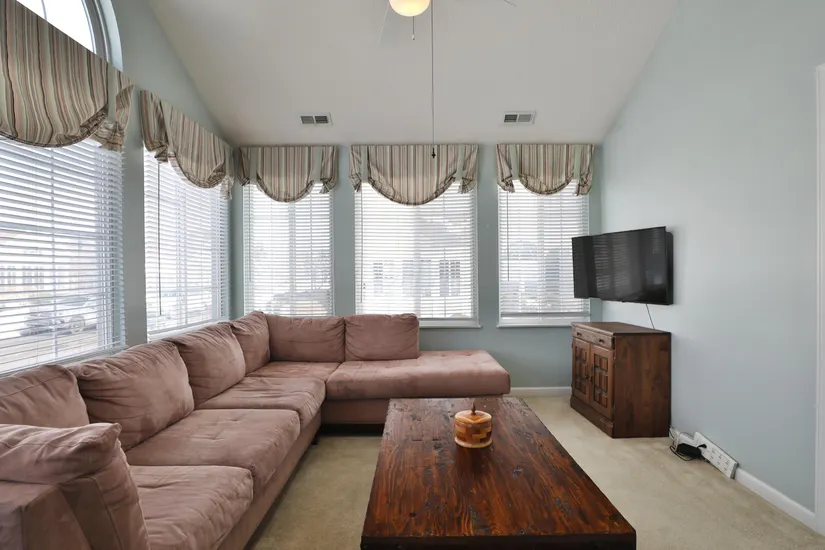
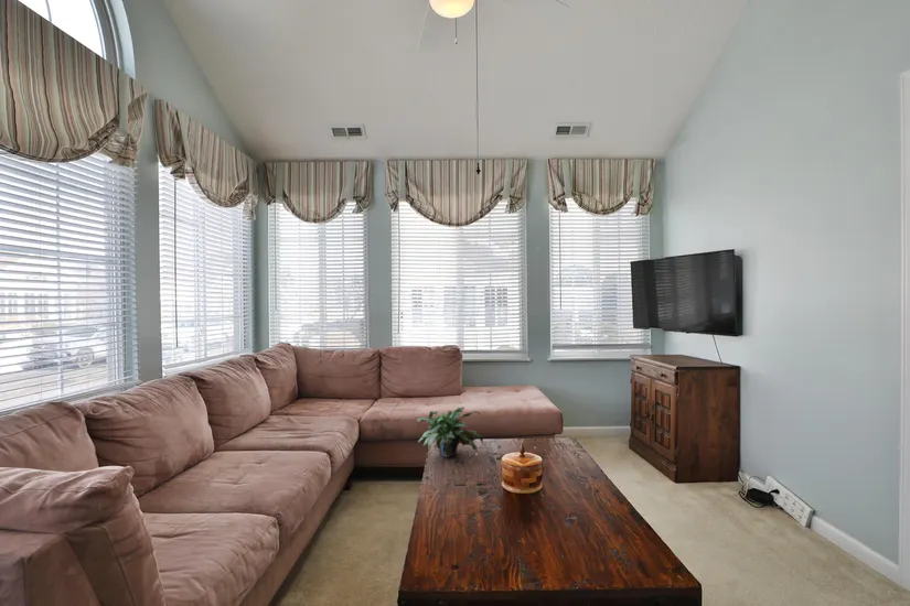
+ potted plant [417,405,484,458]
